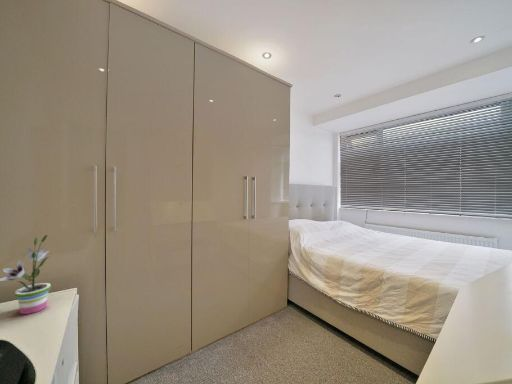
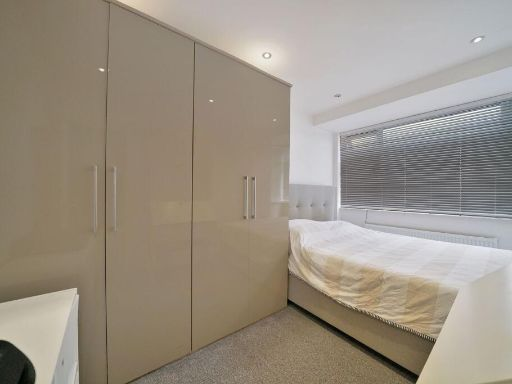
- potted plant [0,234,52,315]
